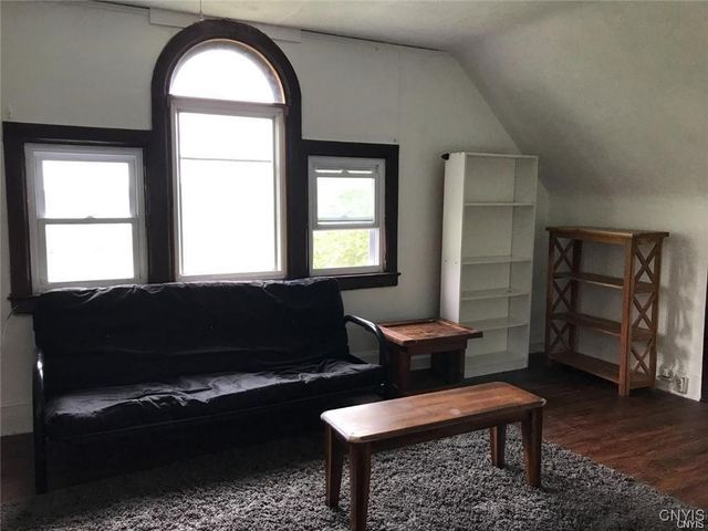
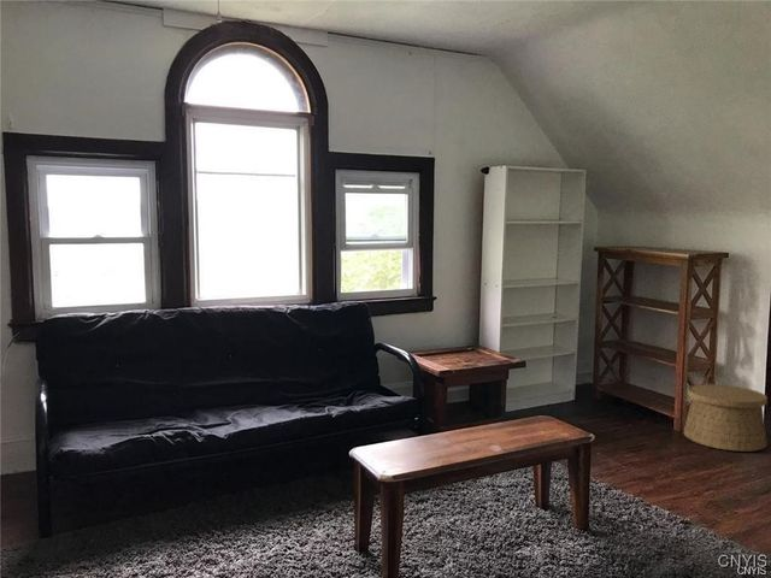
+ basket [683,383,769,453]
